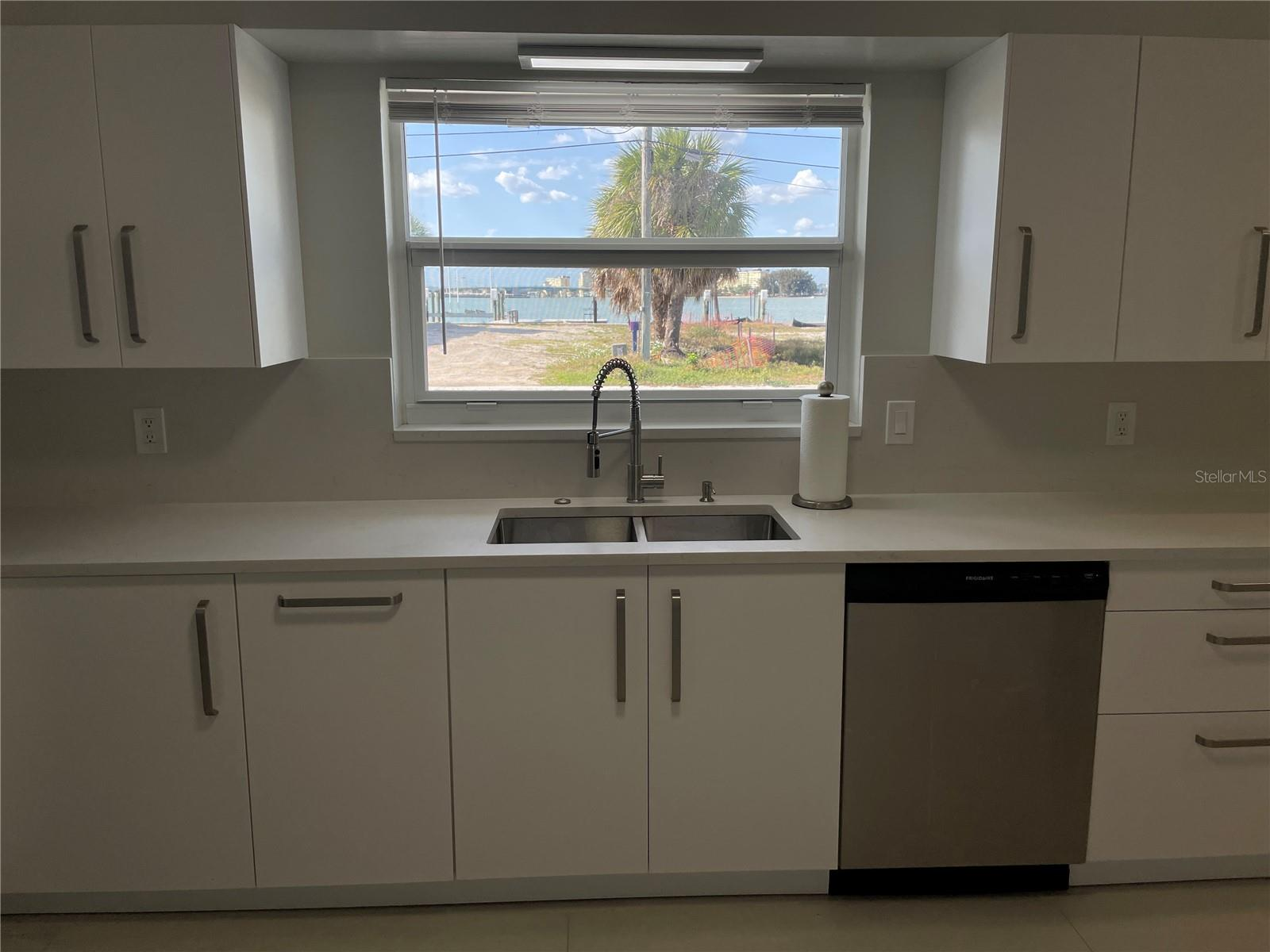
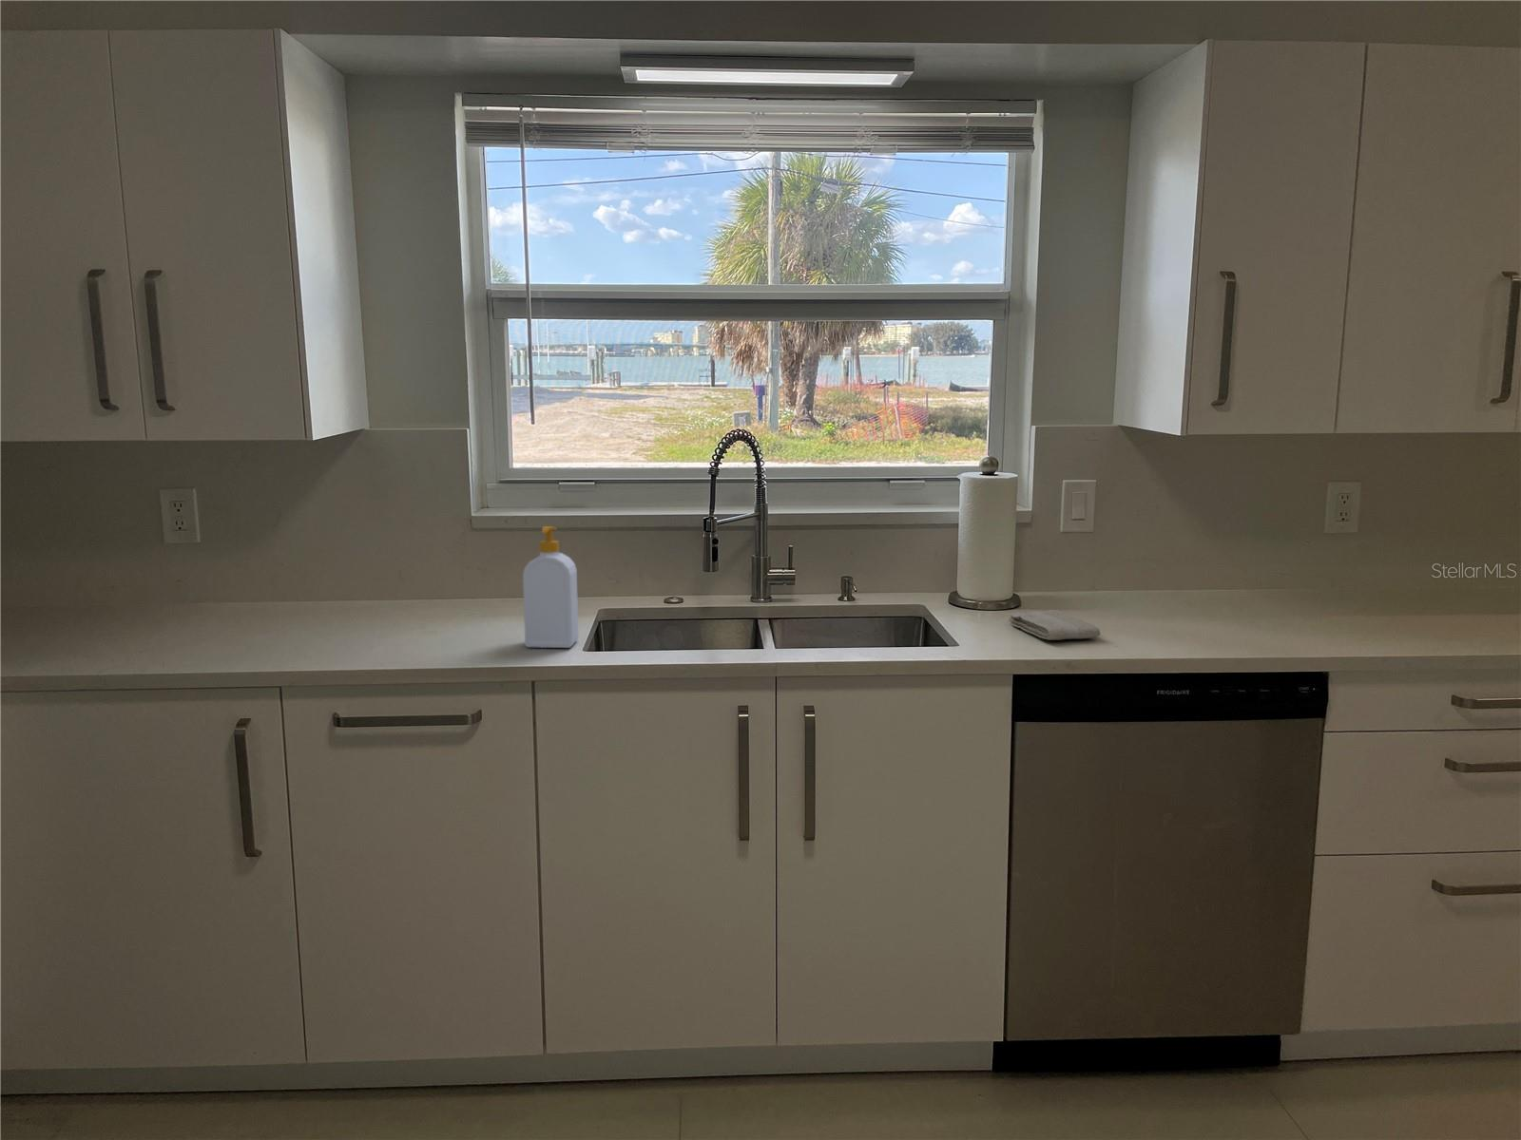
+ soap bottle [522,526,580,649]
+ washcloth [1007,610,1102,642]
